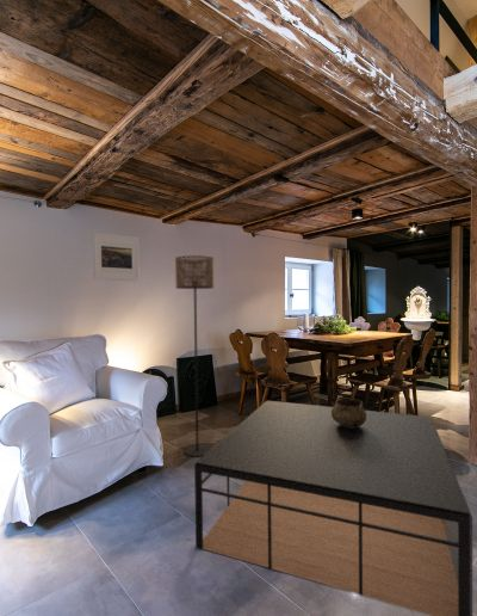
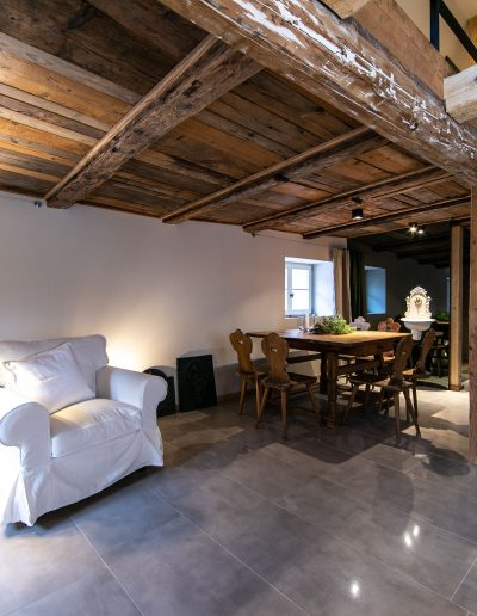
- coffee table [193,400,473,616]
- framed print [92,232,141,282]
- decorative bowl [332,398,366,427]
- floor lamp [174,254,215,457]
